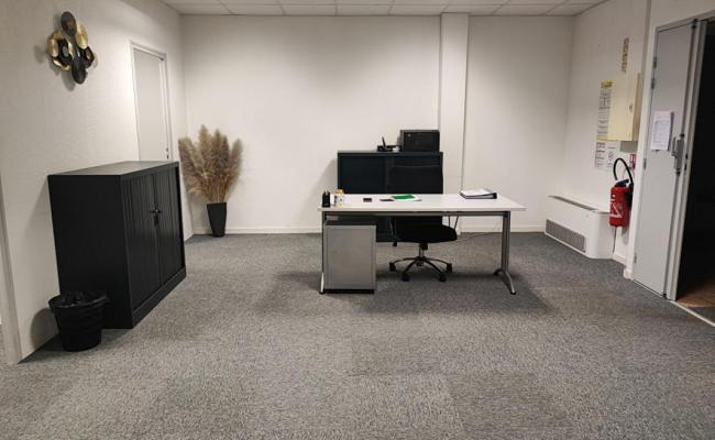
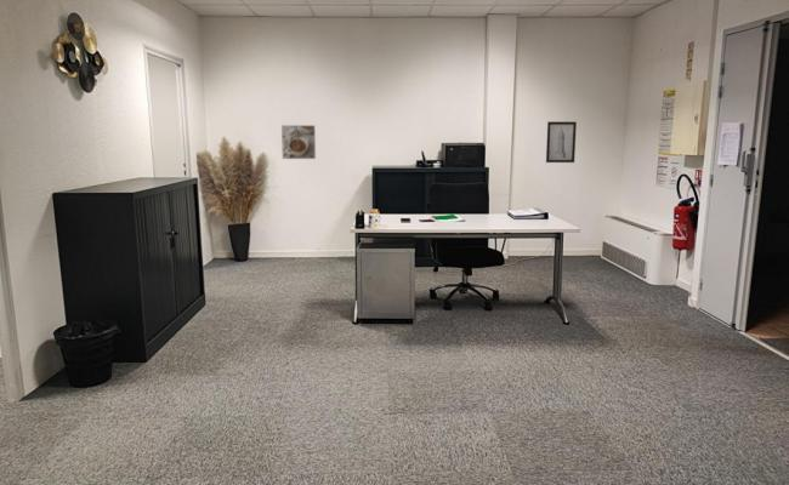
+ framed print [280,124,317,160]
+ wall art [545,120,578,164]
